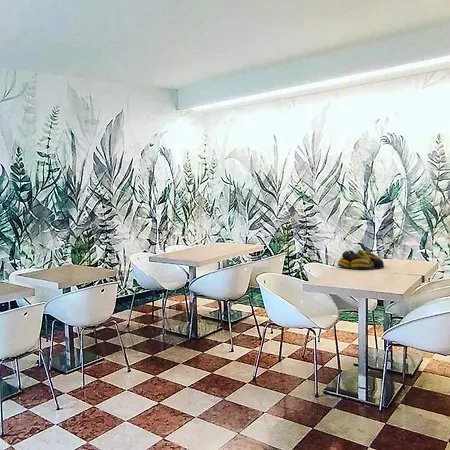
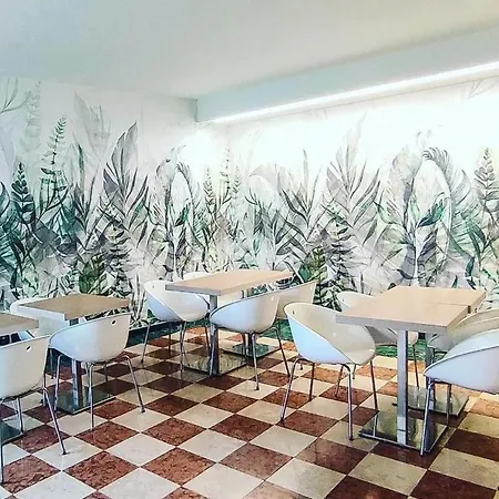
- fruit bowl [337,249,385,270]
